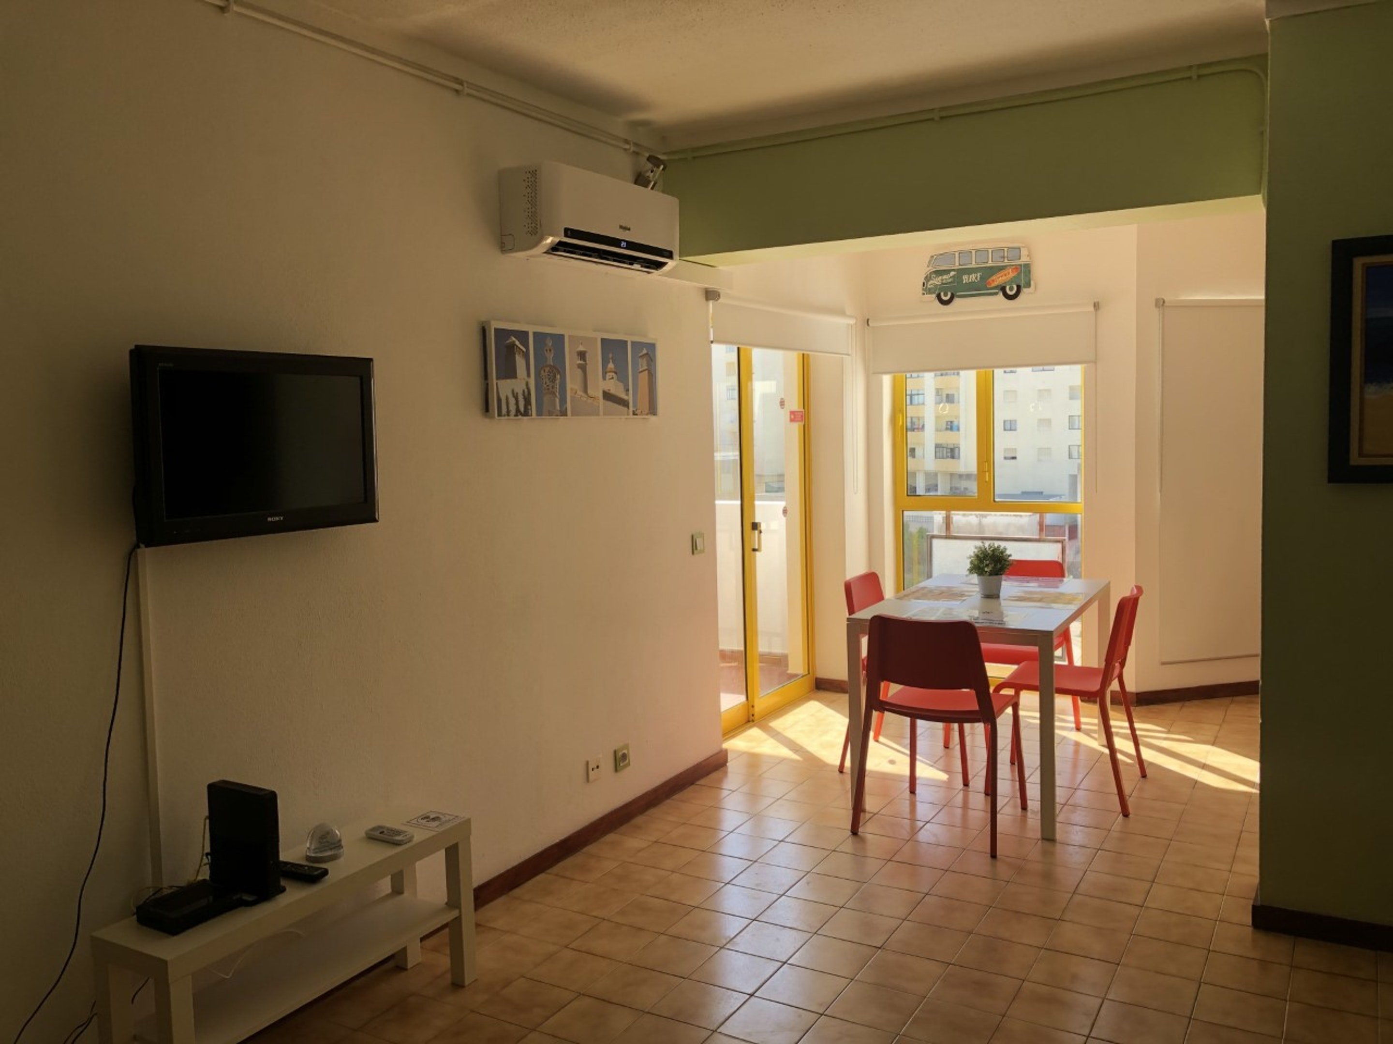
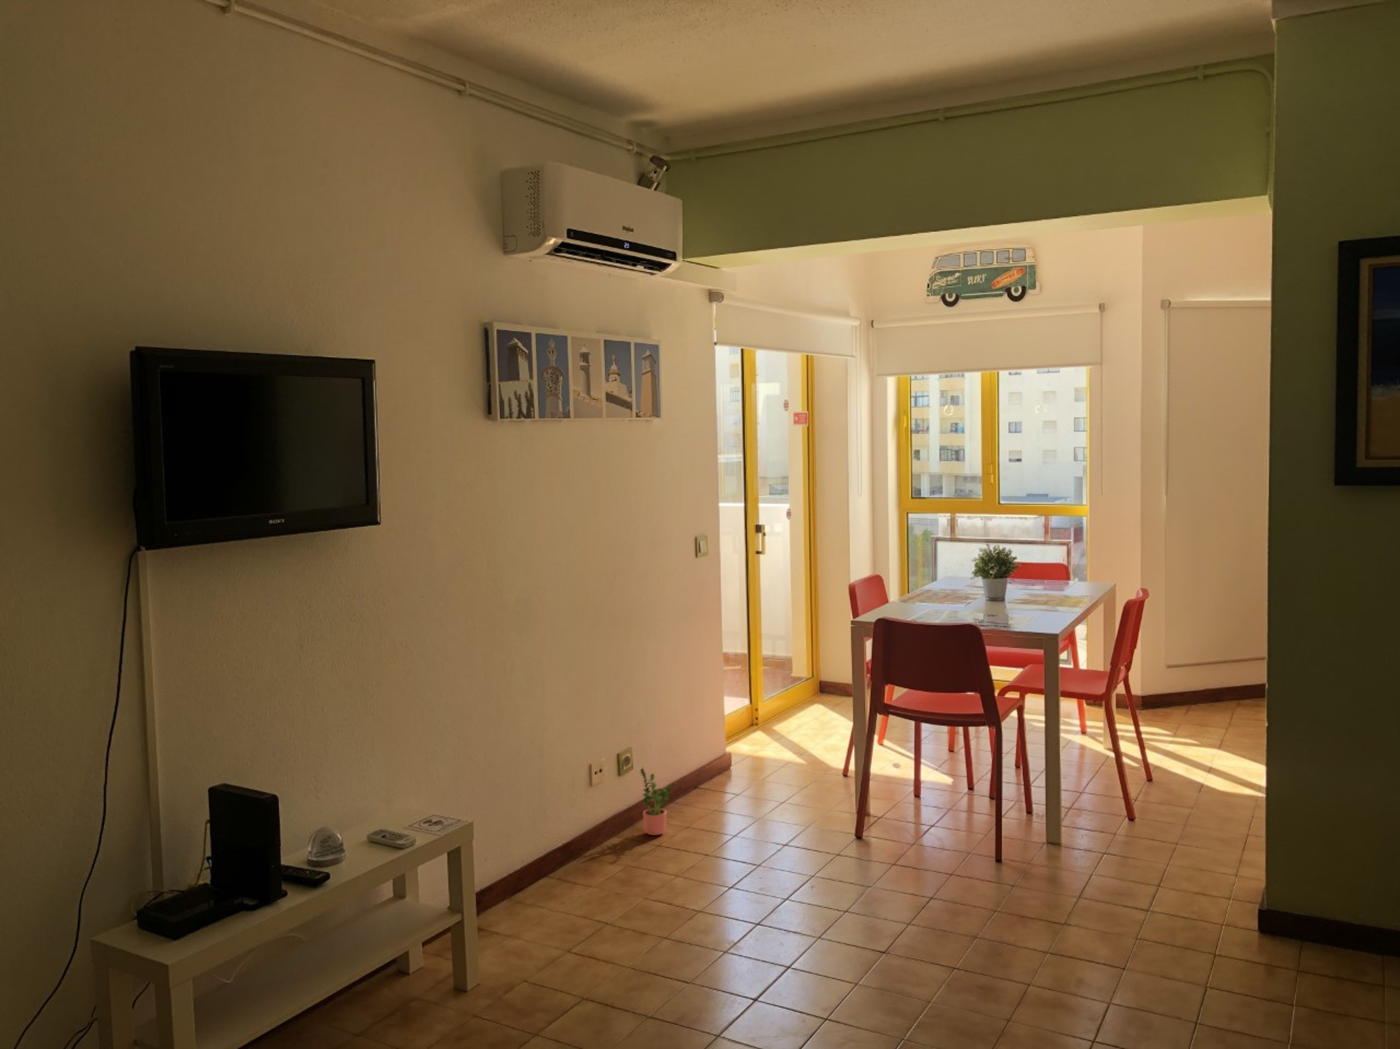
+ potted plant [639,767,676,836]
